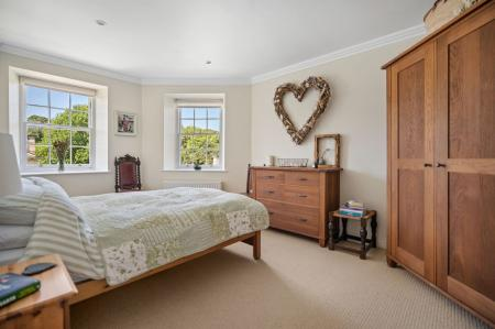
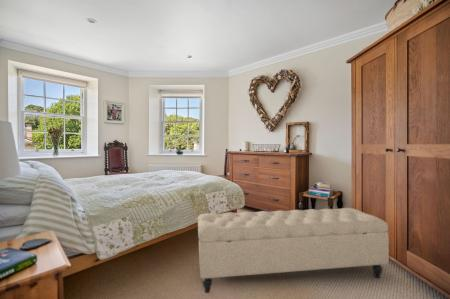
+ bench [197,207,390,294]
